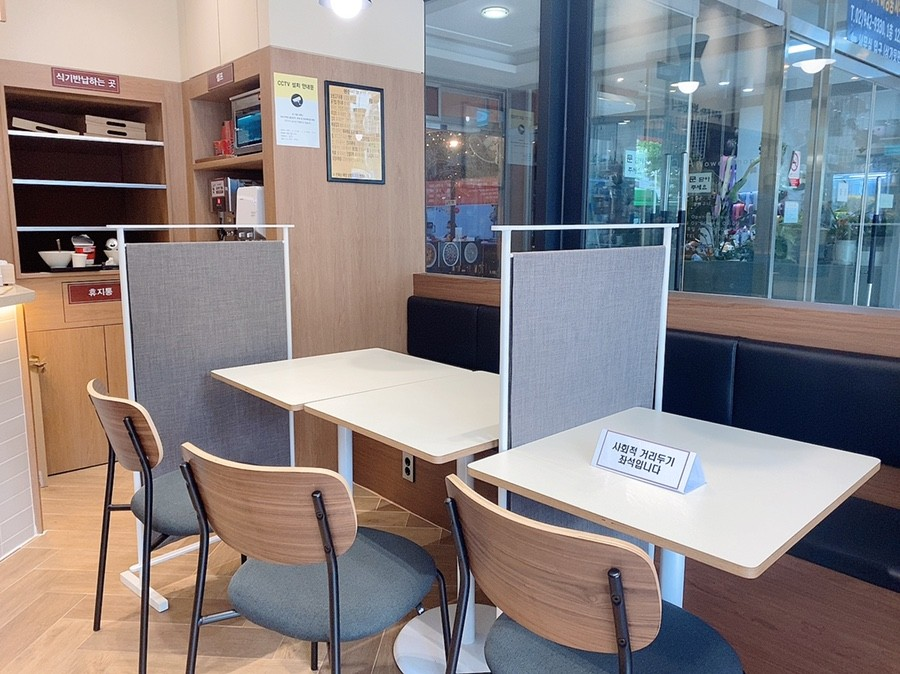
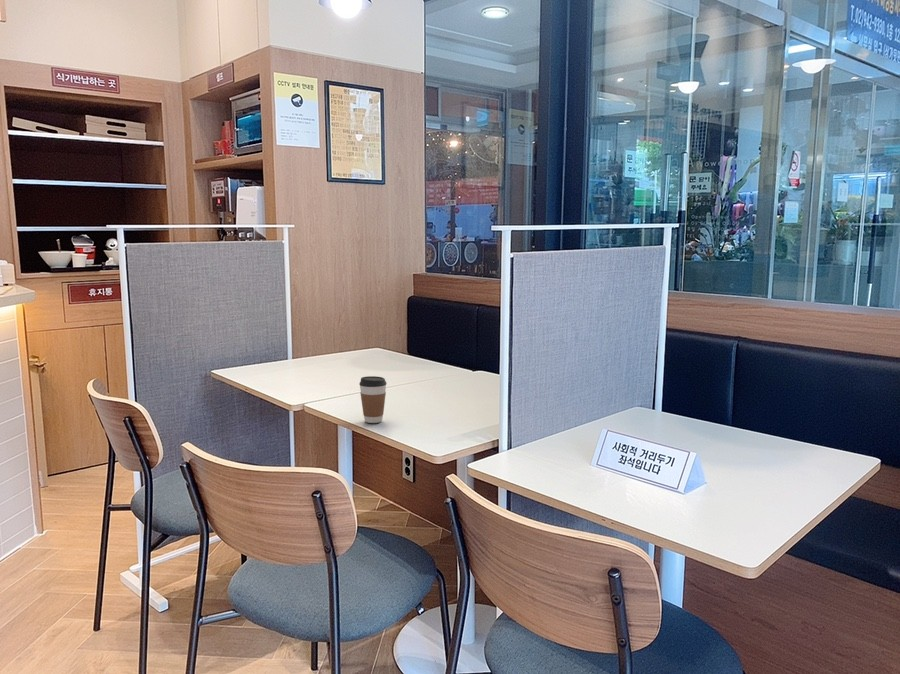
+ coffee cup [359,375,387,424]
